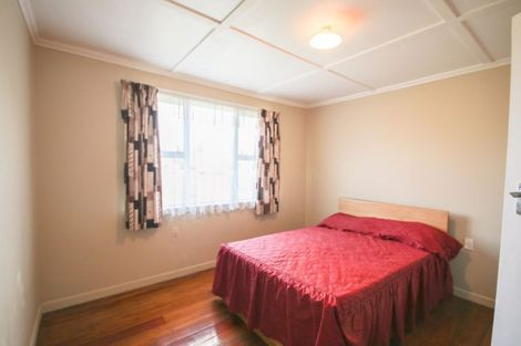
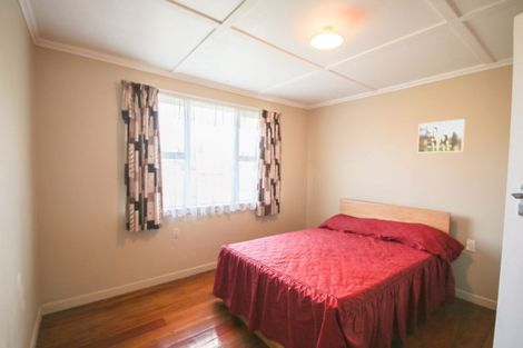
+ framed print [416,118,466,153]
